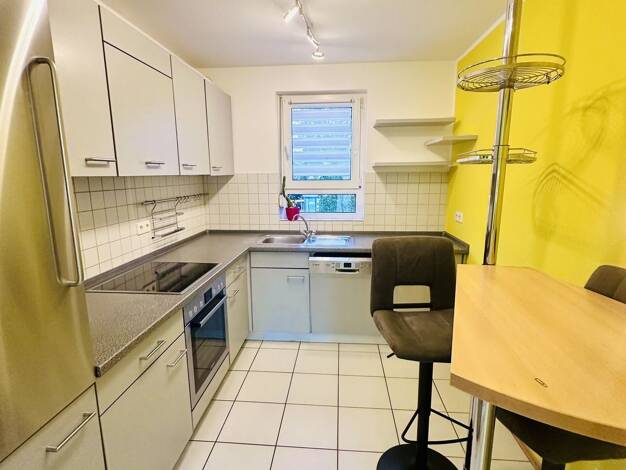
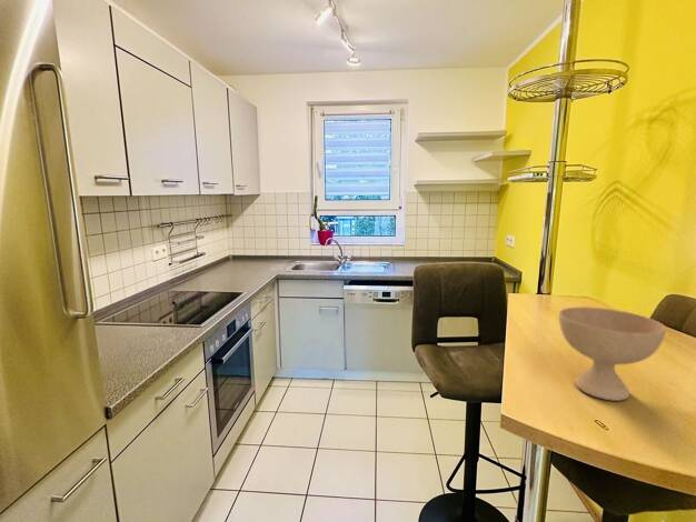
+ bowl [558,305,667,402]
